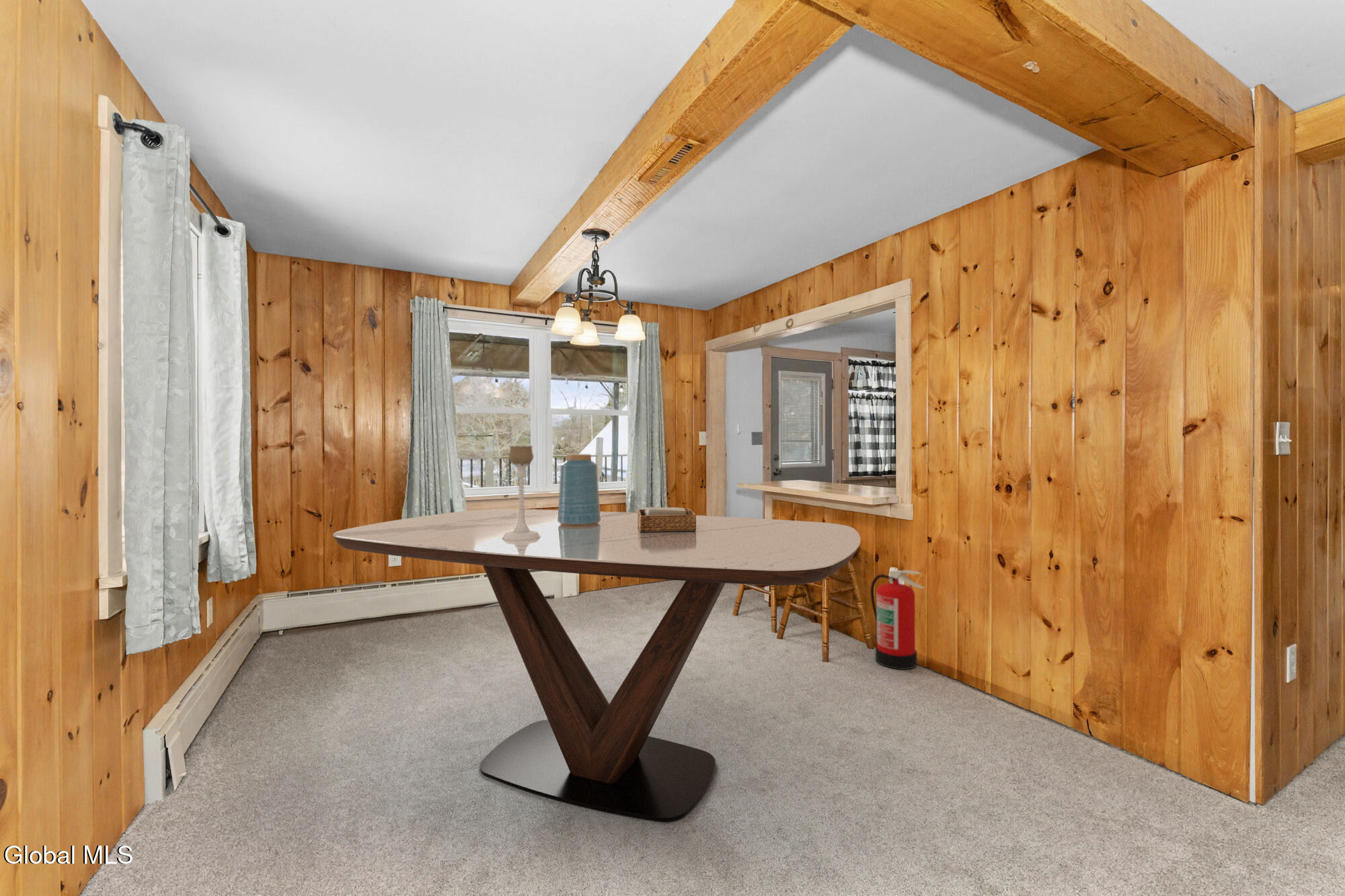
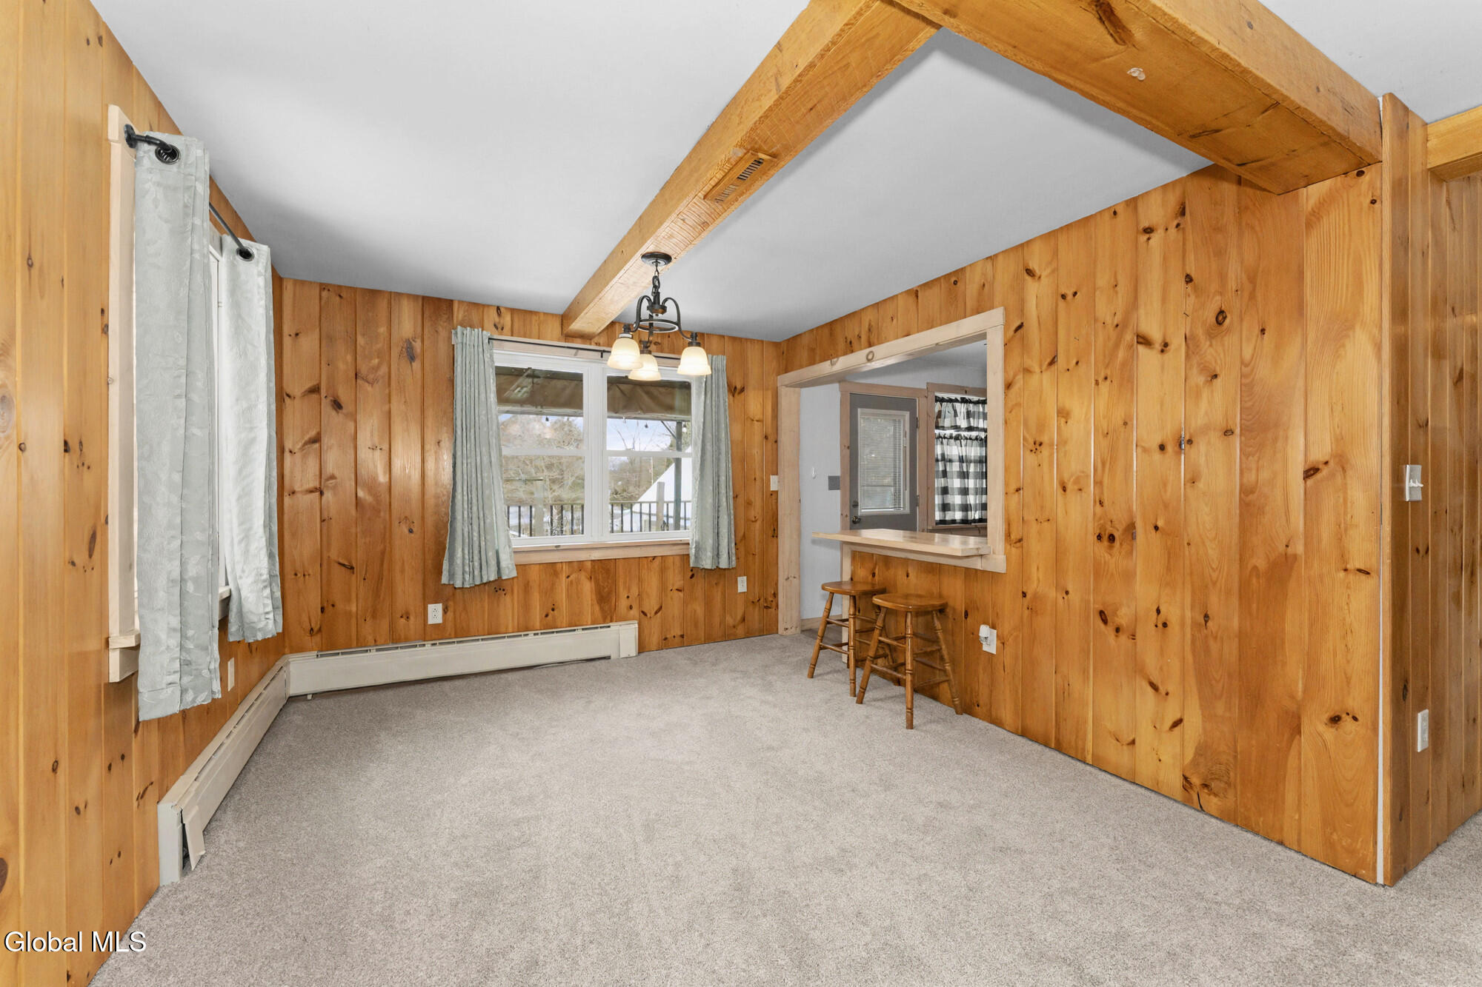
- fire extinguisher [870,569,927,670]
- vase [558,454,601,526]
- napkin holder [637,507,697,532]
- dining table [333,508,861,822]
- candle holder [502,445,541,540]
